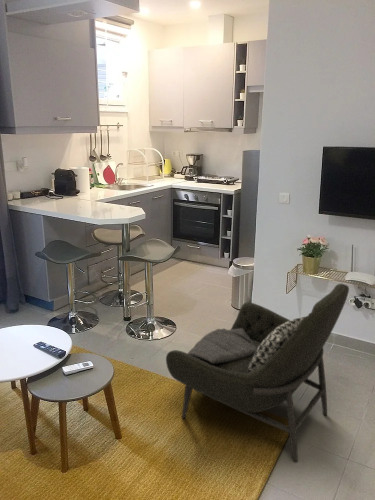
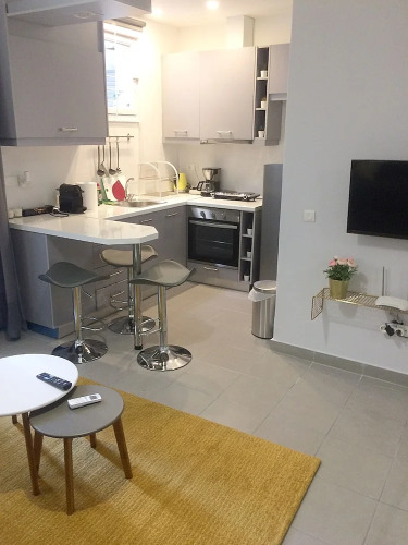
- armchair [165,283,350,463]
